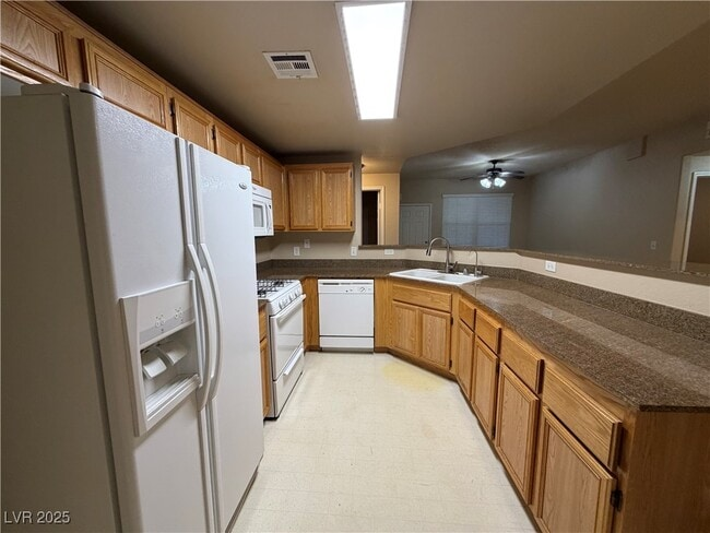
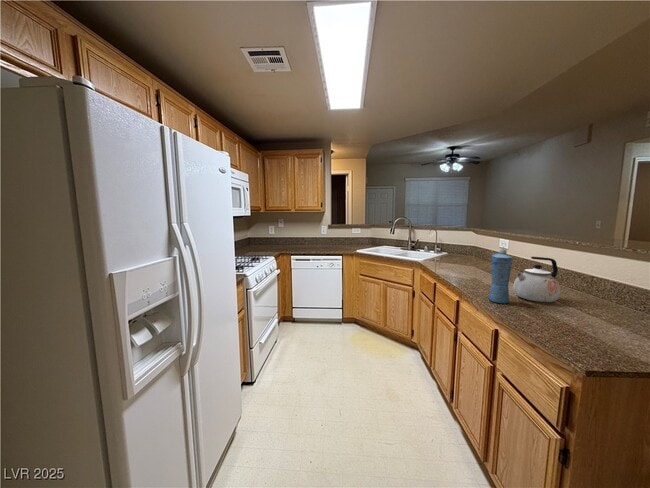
+ squeeze bottle [488,246,514,305]
+ kettle [512,256,561,303]
